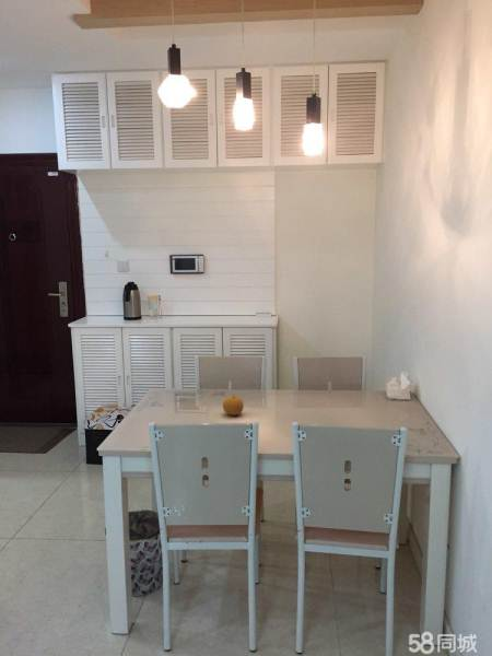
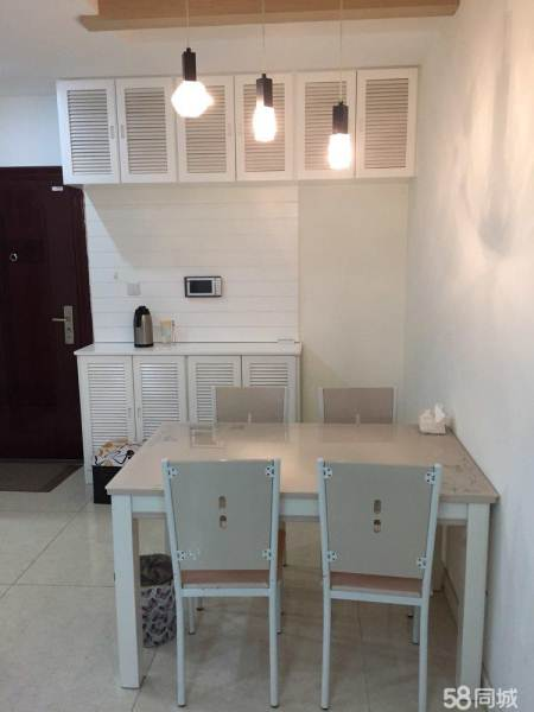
- fruit [222,393,245,417]
